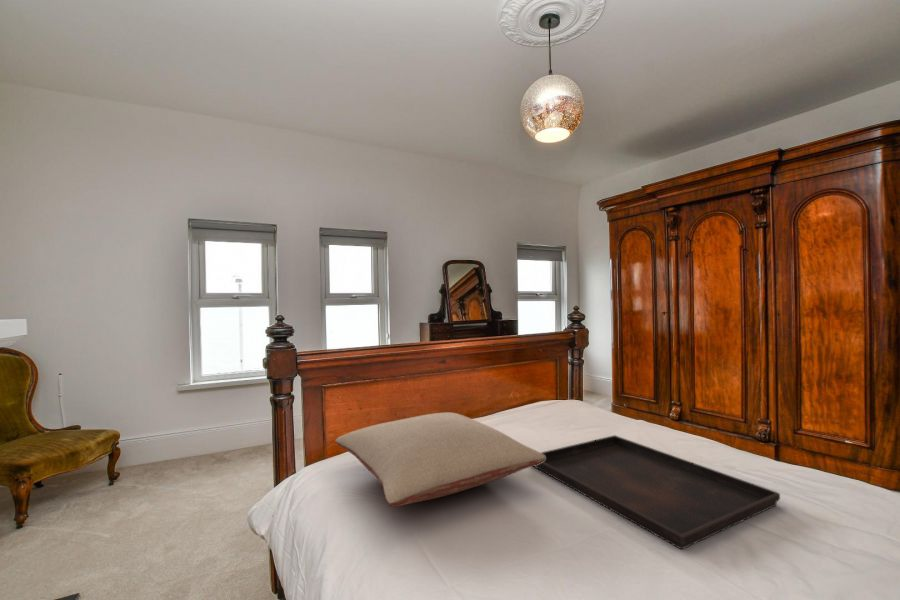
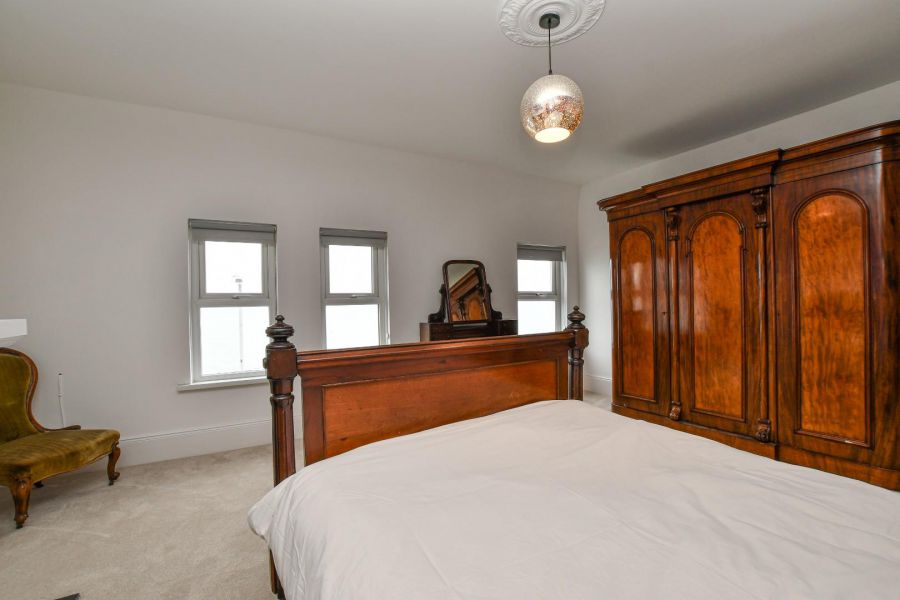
- pillow [334,411,545,508]
- serving tray [532,434,781,550]
